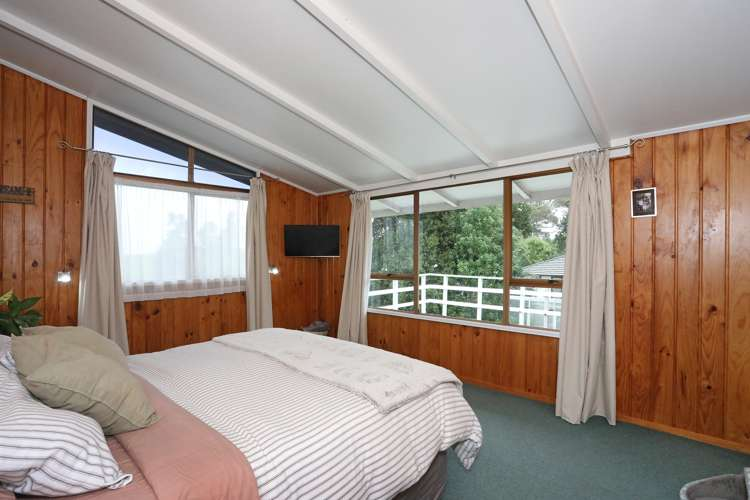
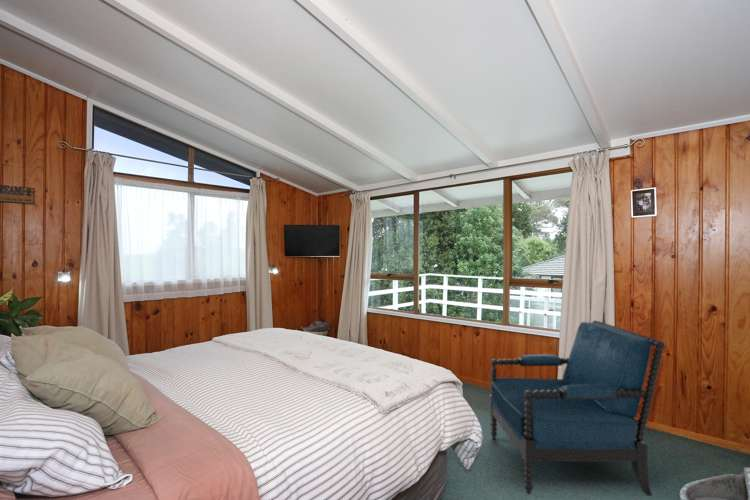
+ chair [488,320,666,497]
